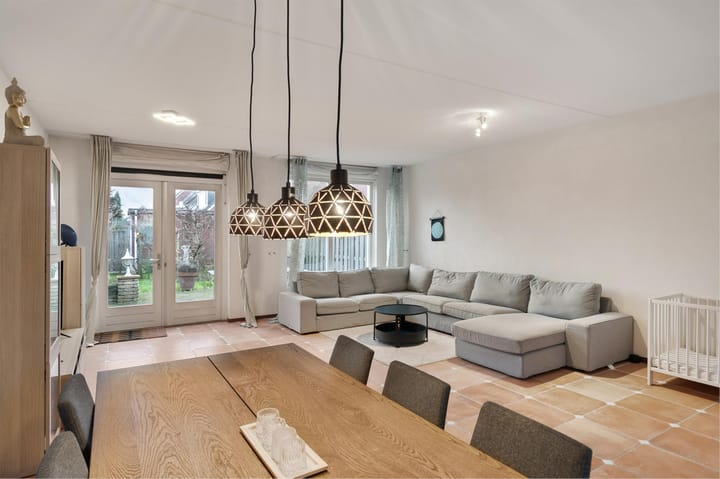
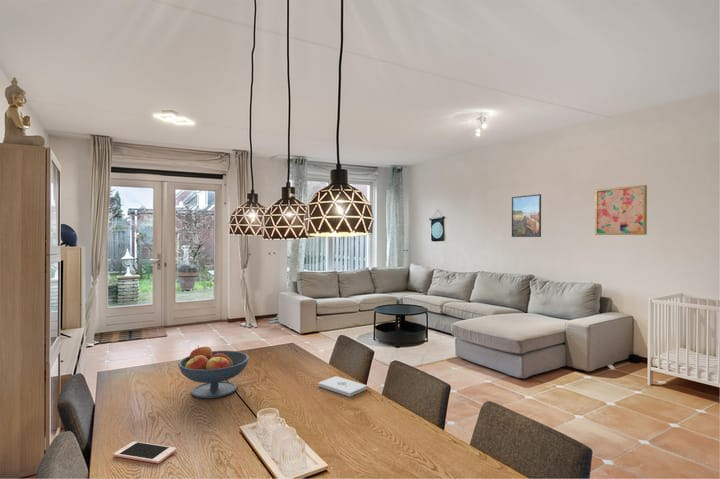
+ wall art [594,184,648,236]
+ cell phone [113,440,177,464]
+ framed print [511,193,542,238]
+ fruit bowl [177,345,250,399]
+ notepad [317,375,367,398]
